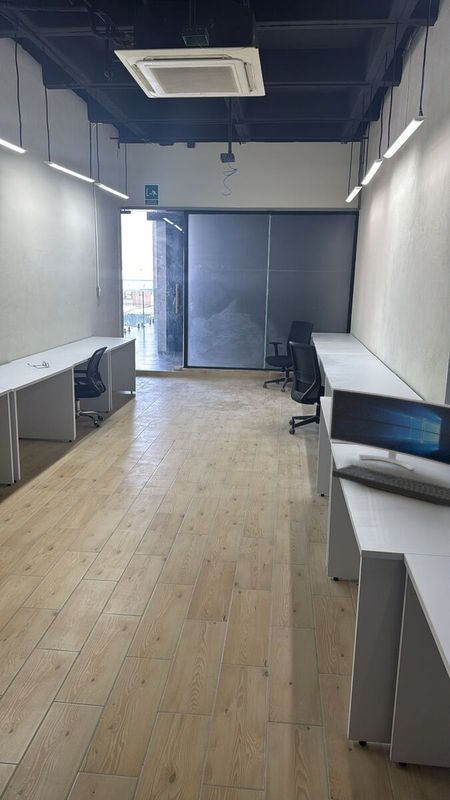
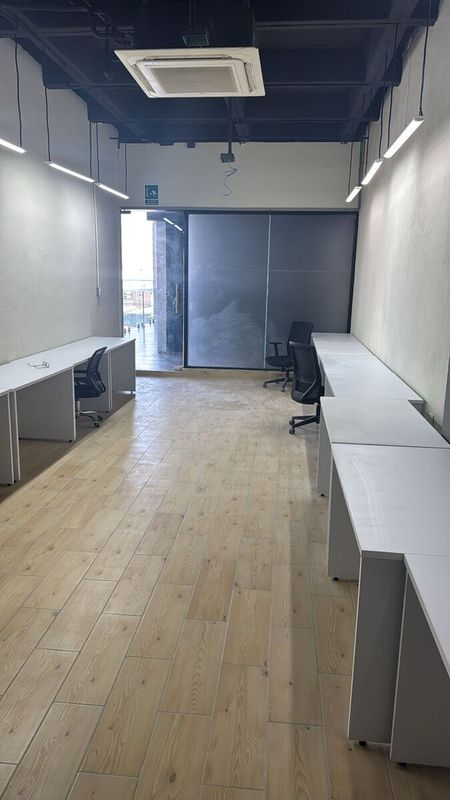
- keyboard [331,464,450,508]
- monitor [328,386,450,471]
